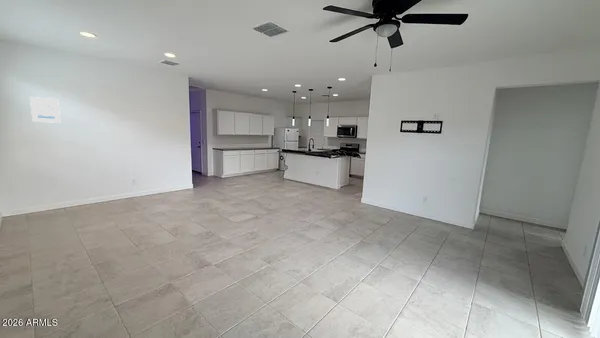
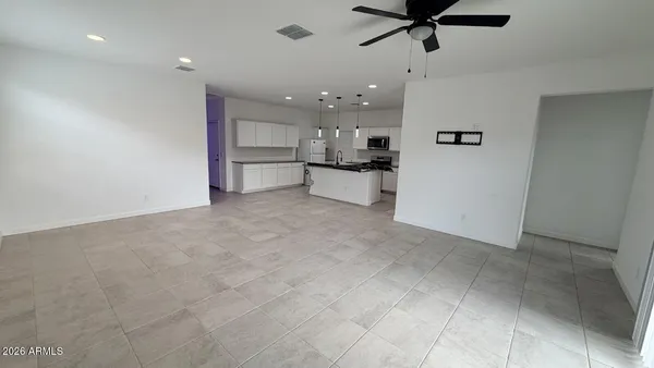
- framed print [29,96,61,124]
